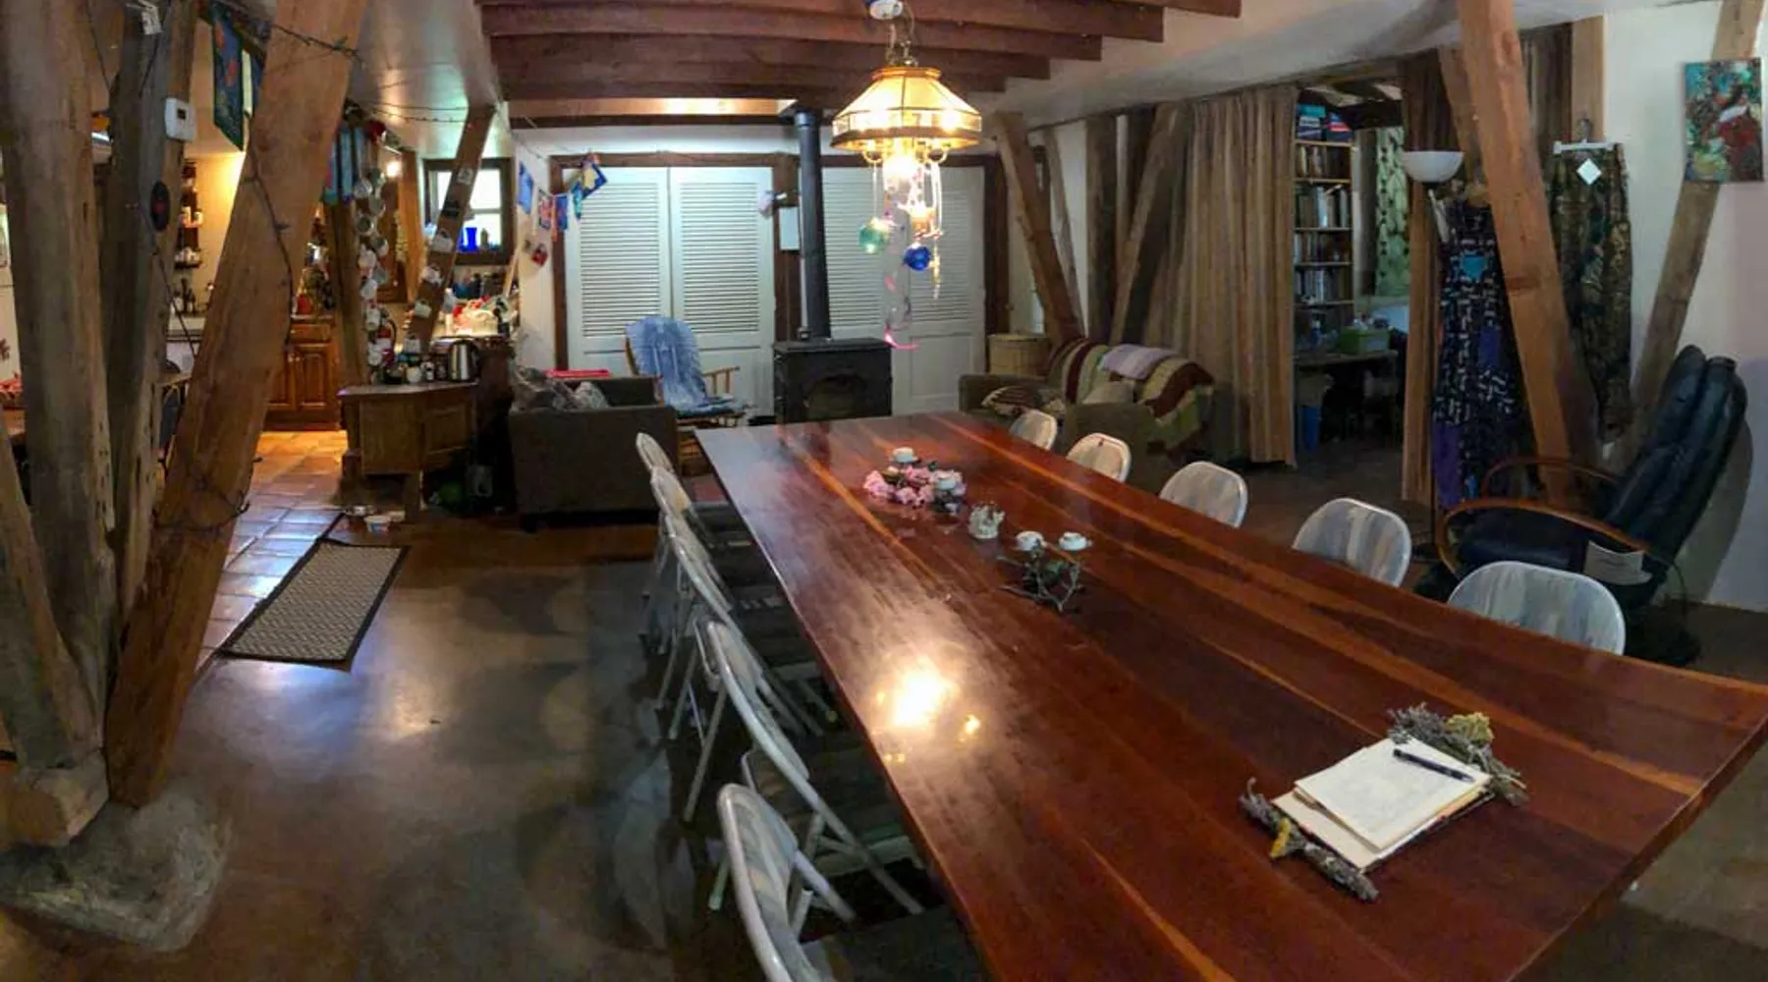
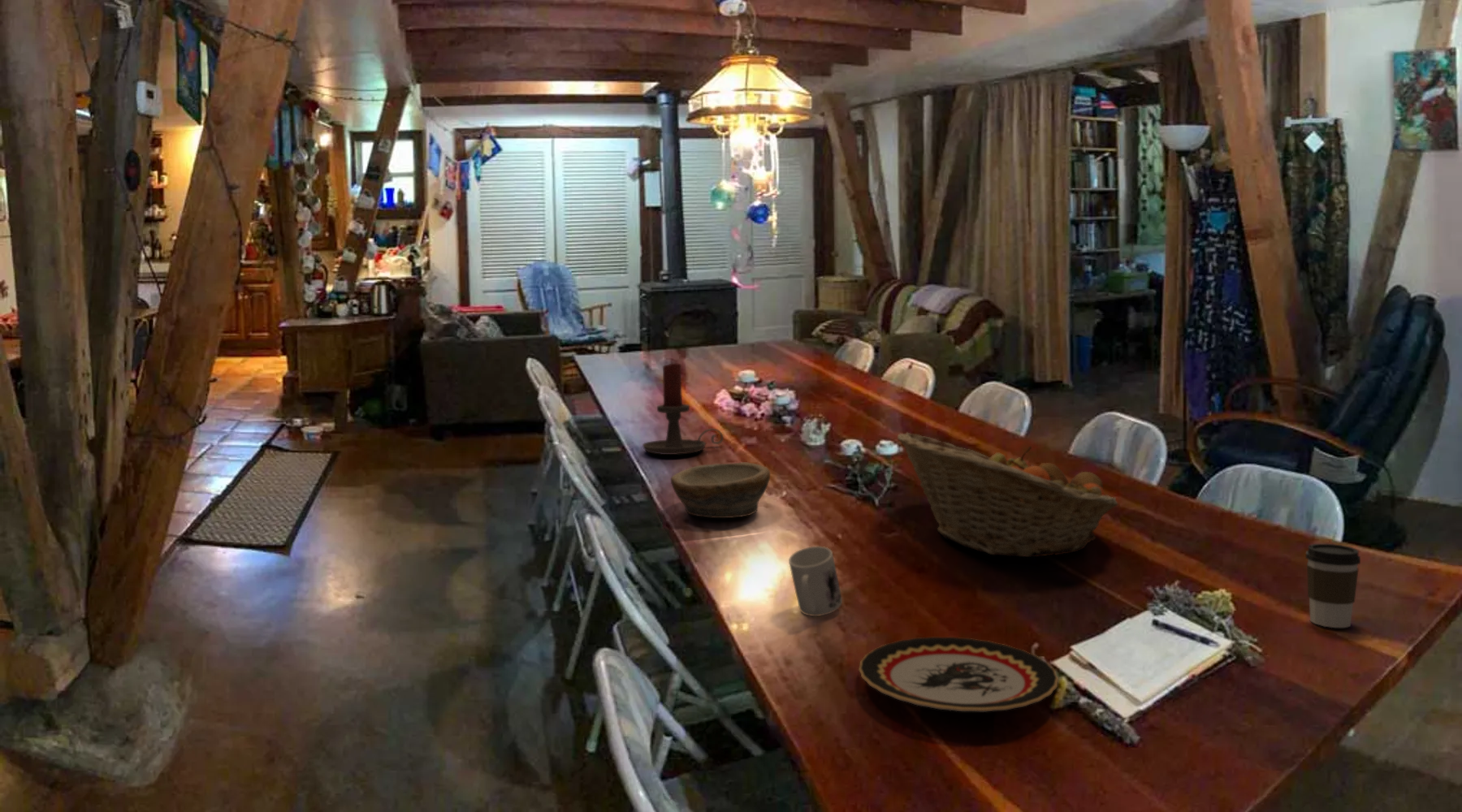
+ candle holder [642,362,724,456]
+ bowl [670,461,771,519]
+ plate [858,637,1059,712]
+ coffee cup [1304,543,1361,628]
+ fruit basket [897,431,1119,558]
+ mug [788,546,843,617]
